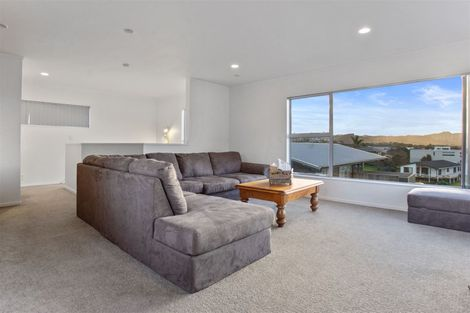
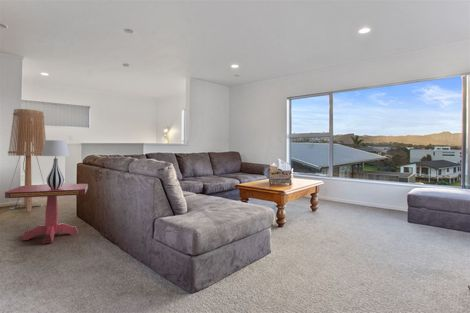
+ table lamp [41,139,70,189]
+ floor lamp [2,108,48,212]
+ side table [4,183,89,245]
